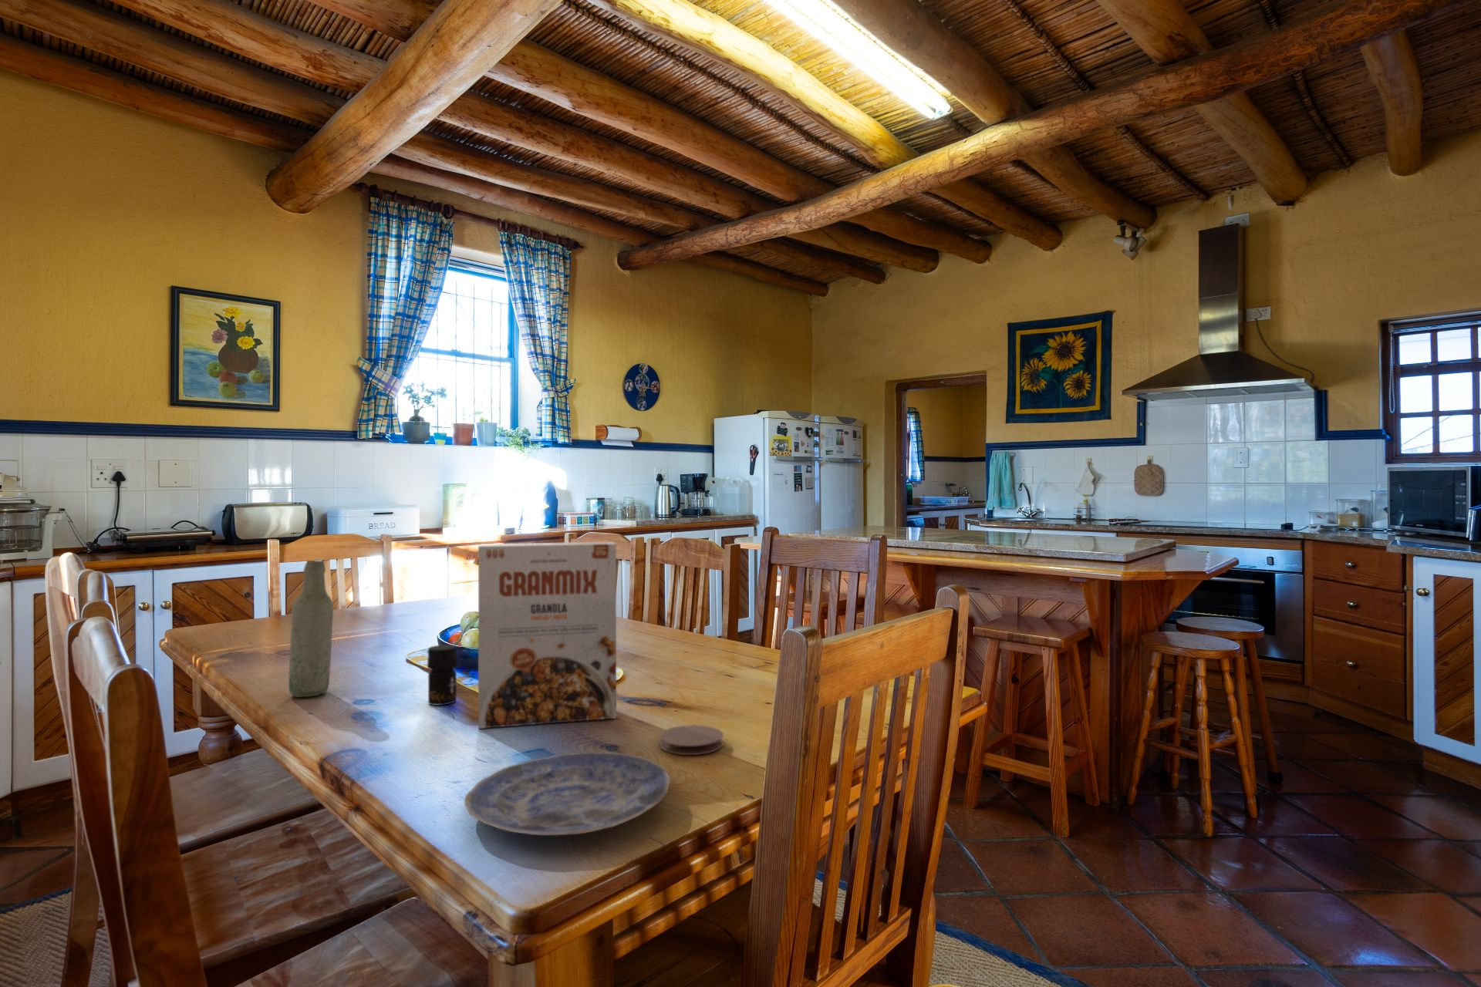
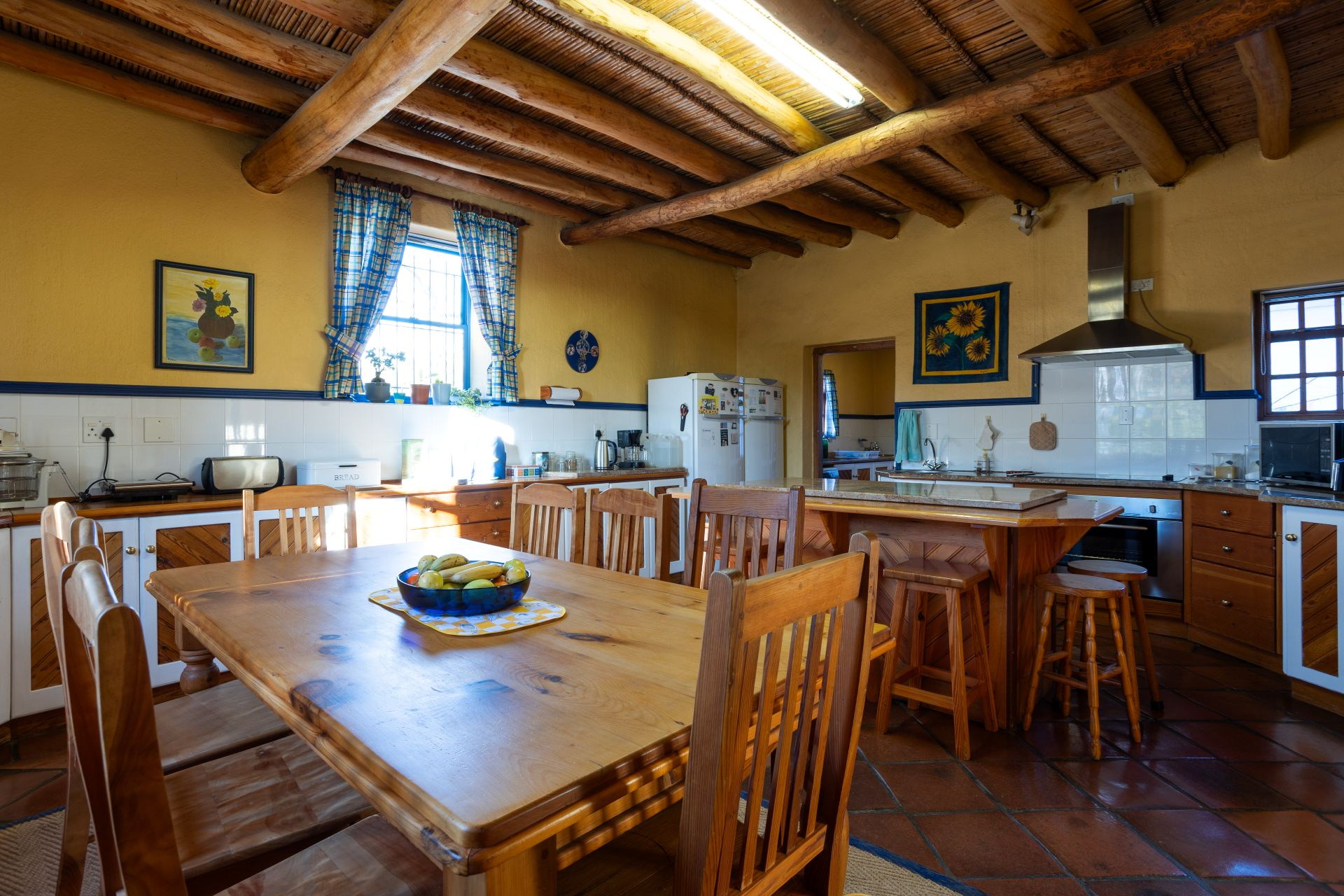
- plate [464,751,671,836]
- jar [426,643,458,706]
- coaster [659,724,724,756]
- bottle [288,560,334,697]
- cereal box [477,541,617,729]
